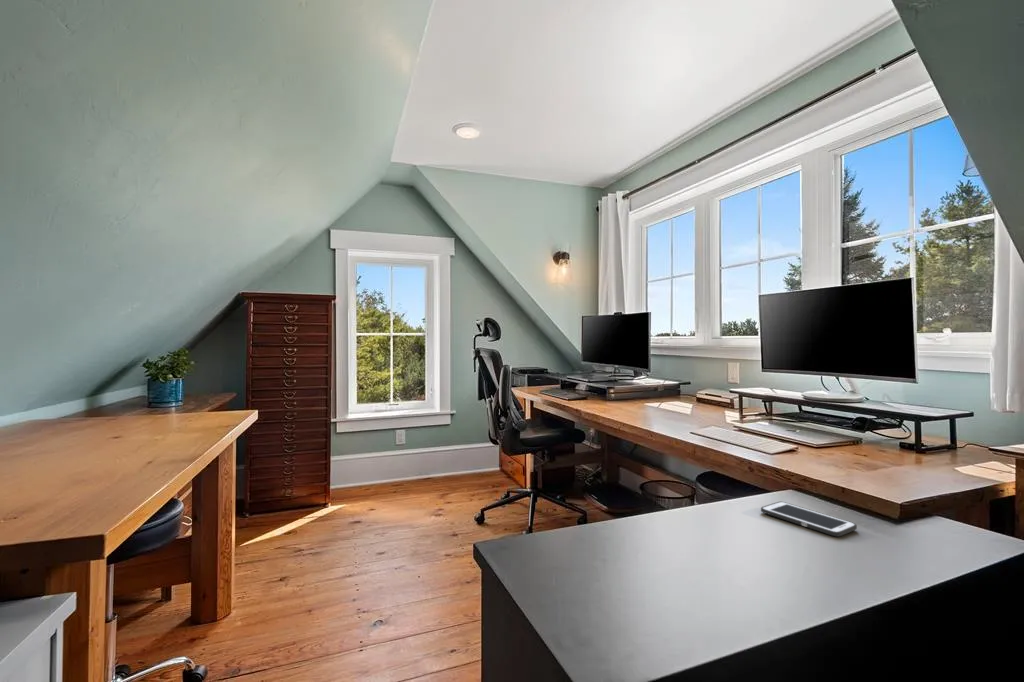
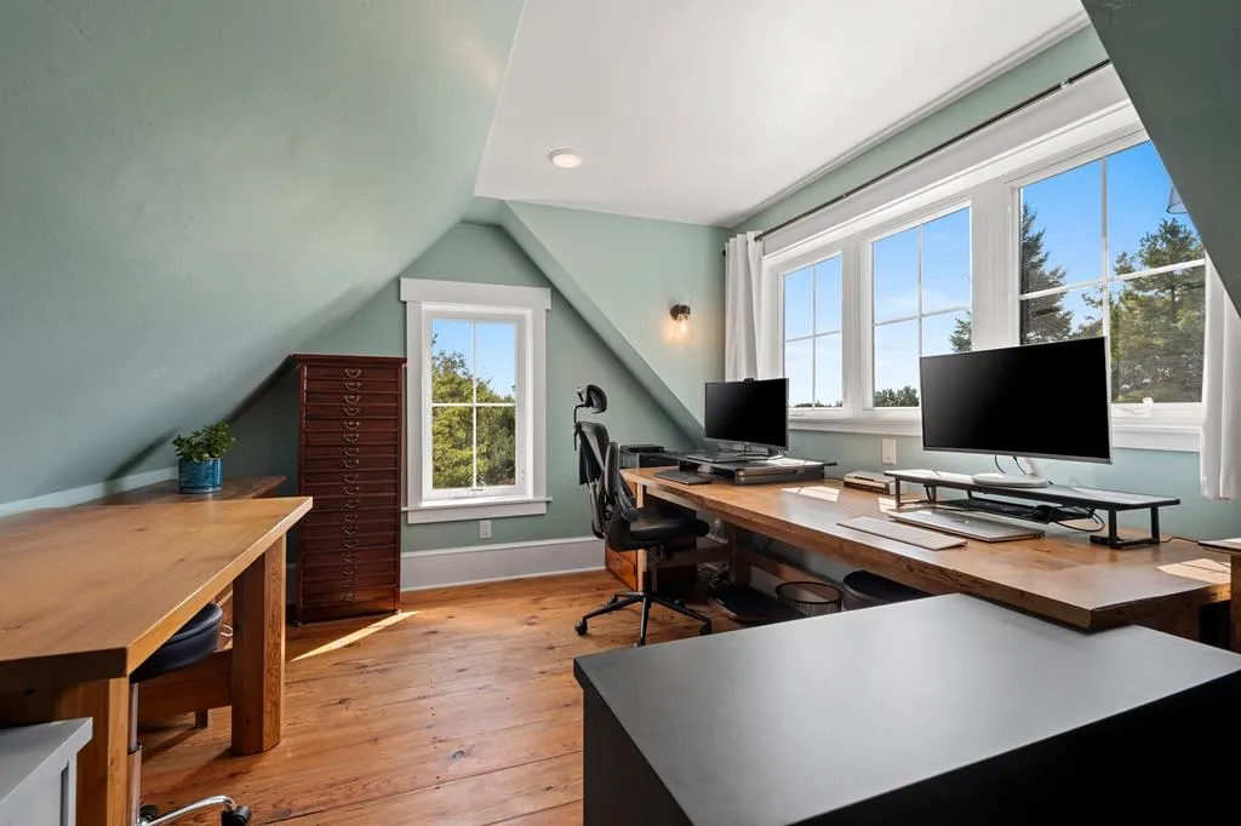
- cell phone [760,501,858,538]
